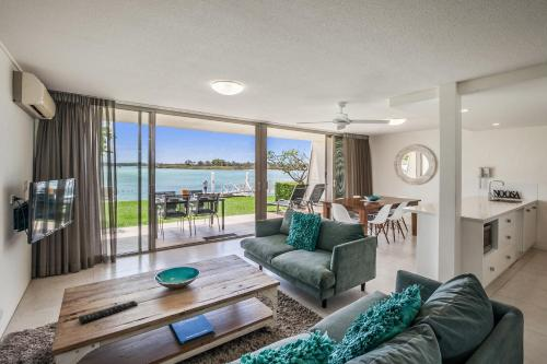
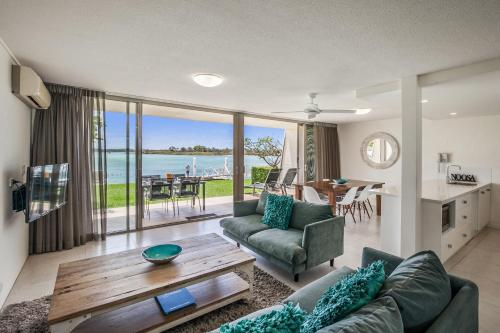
- remote control [78,300,139,325]
